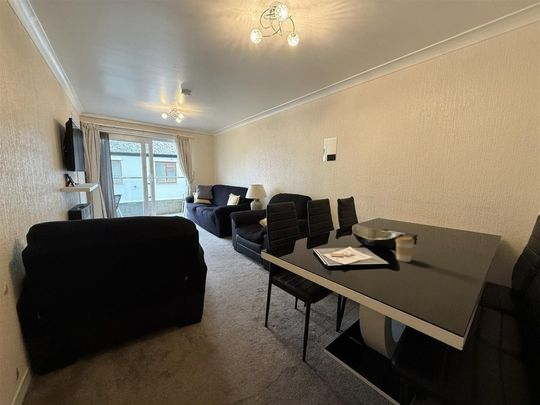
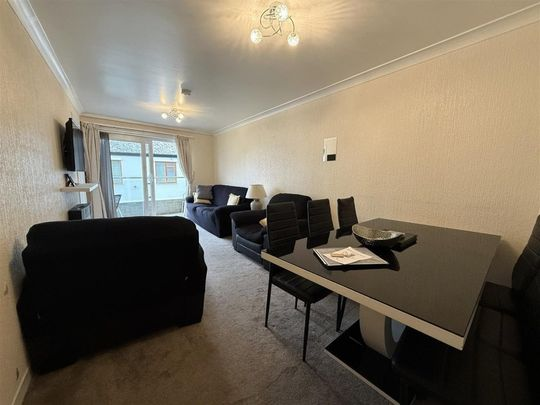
- coffee cup [394,236,416,263]
